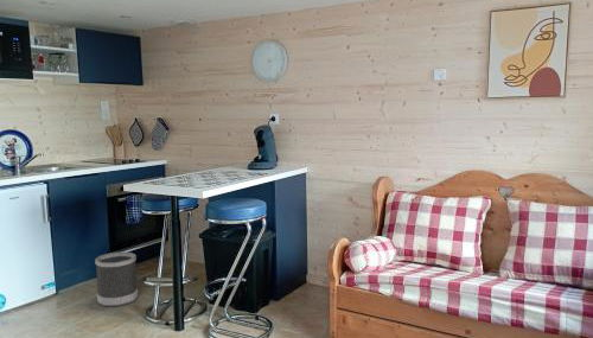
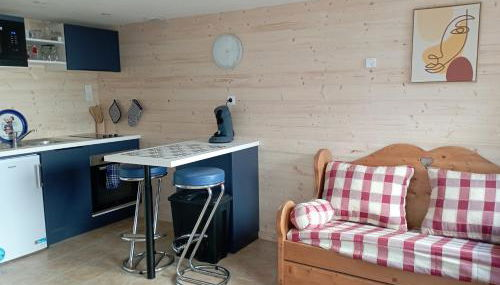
- wastebasket [94,251,139,307]
